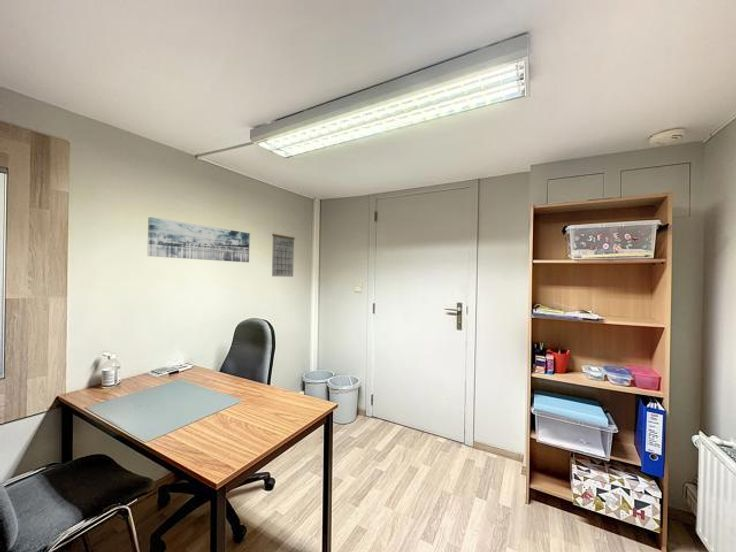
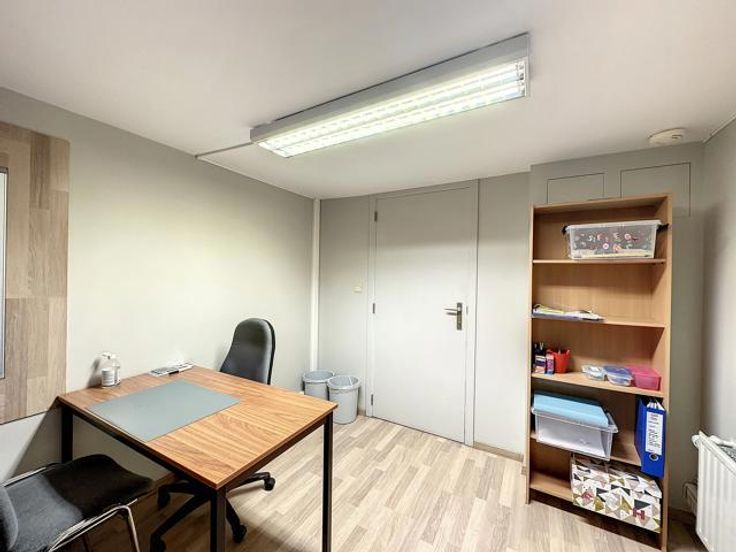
- wall art [146,216,251,263]
- calendar [271,227,296,278]
